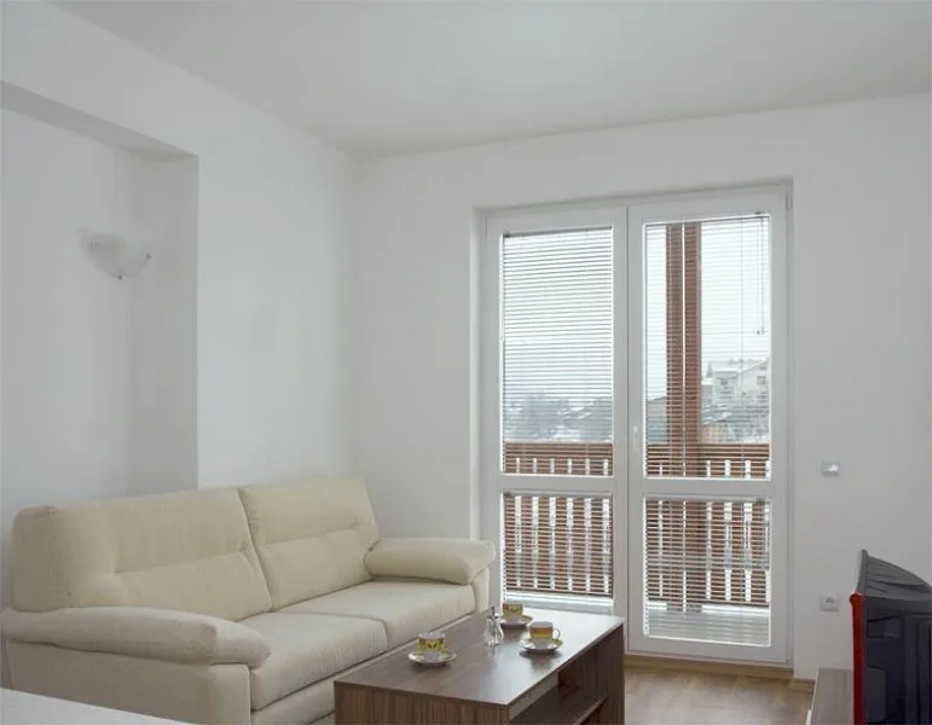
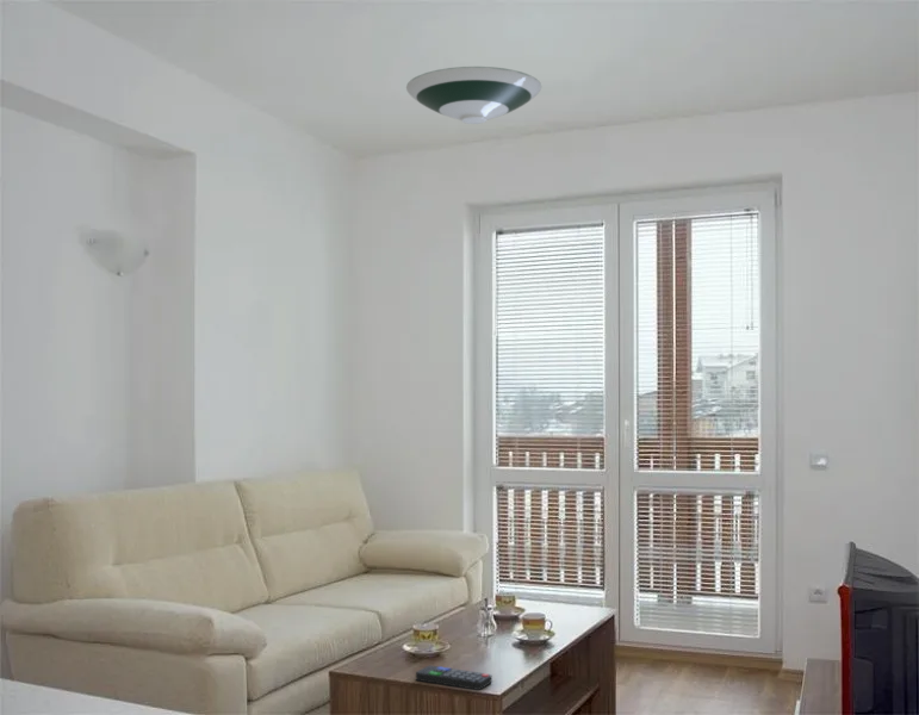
+ remote control [415,665,493,691]
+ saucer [405,66,542,125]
